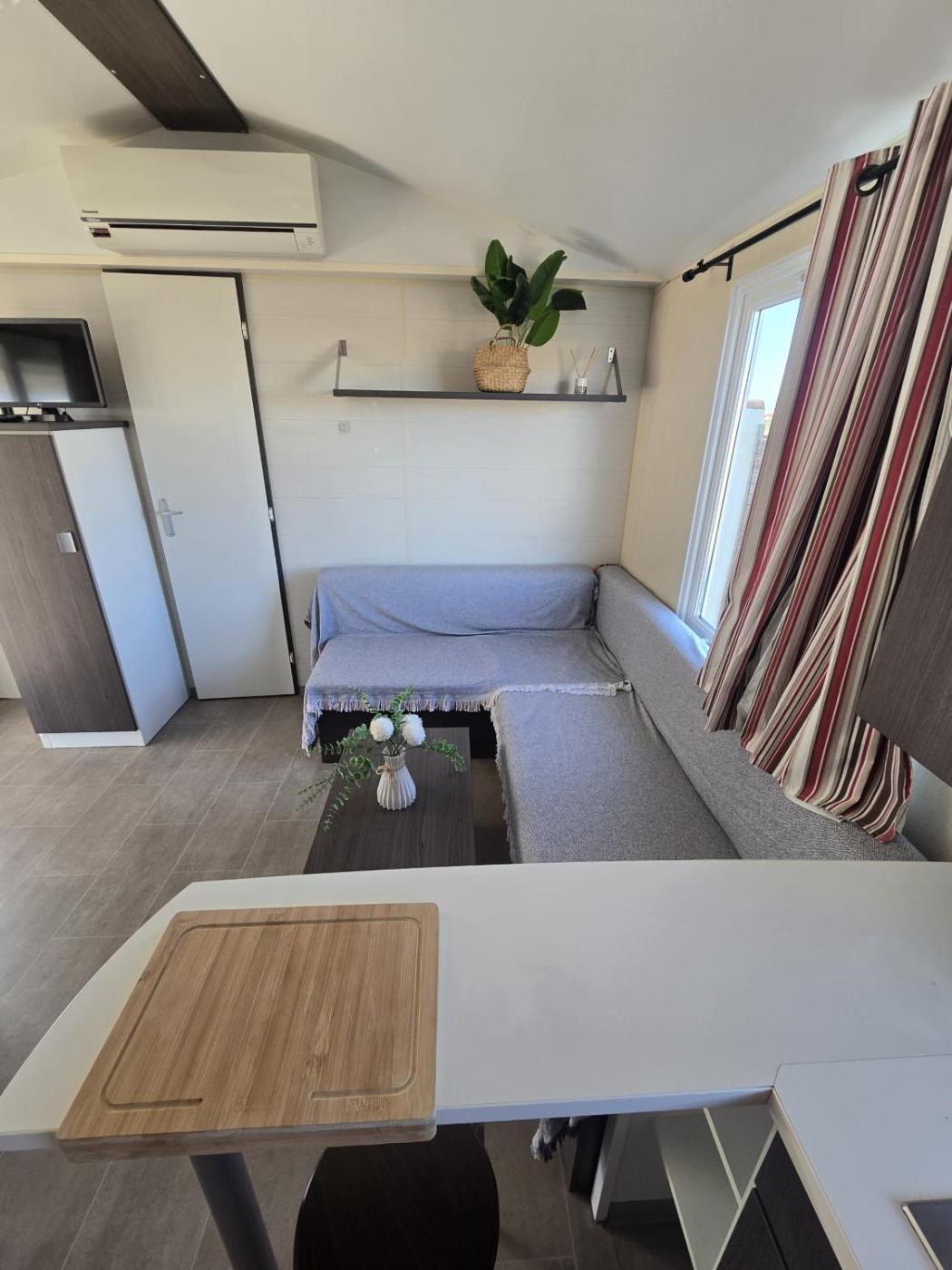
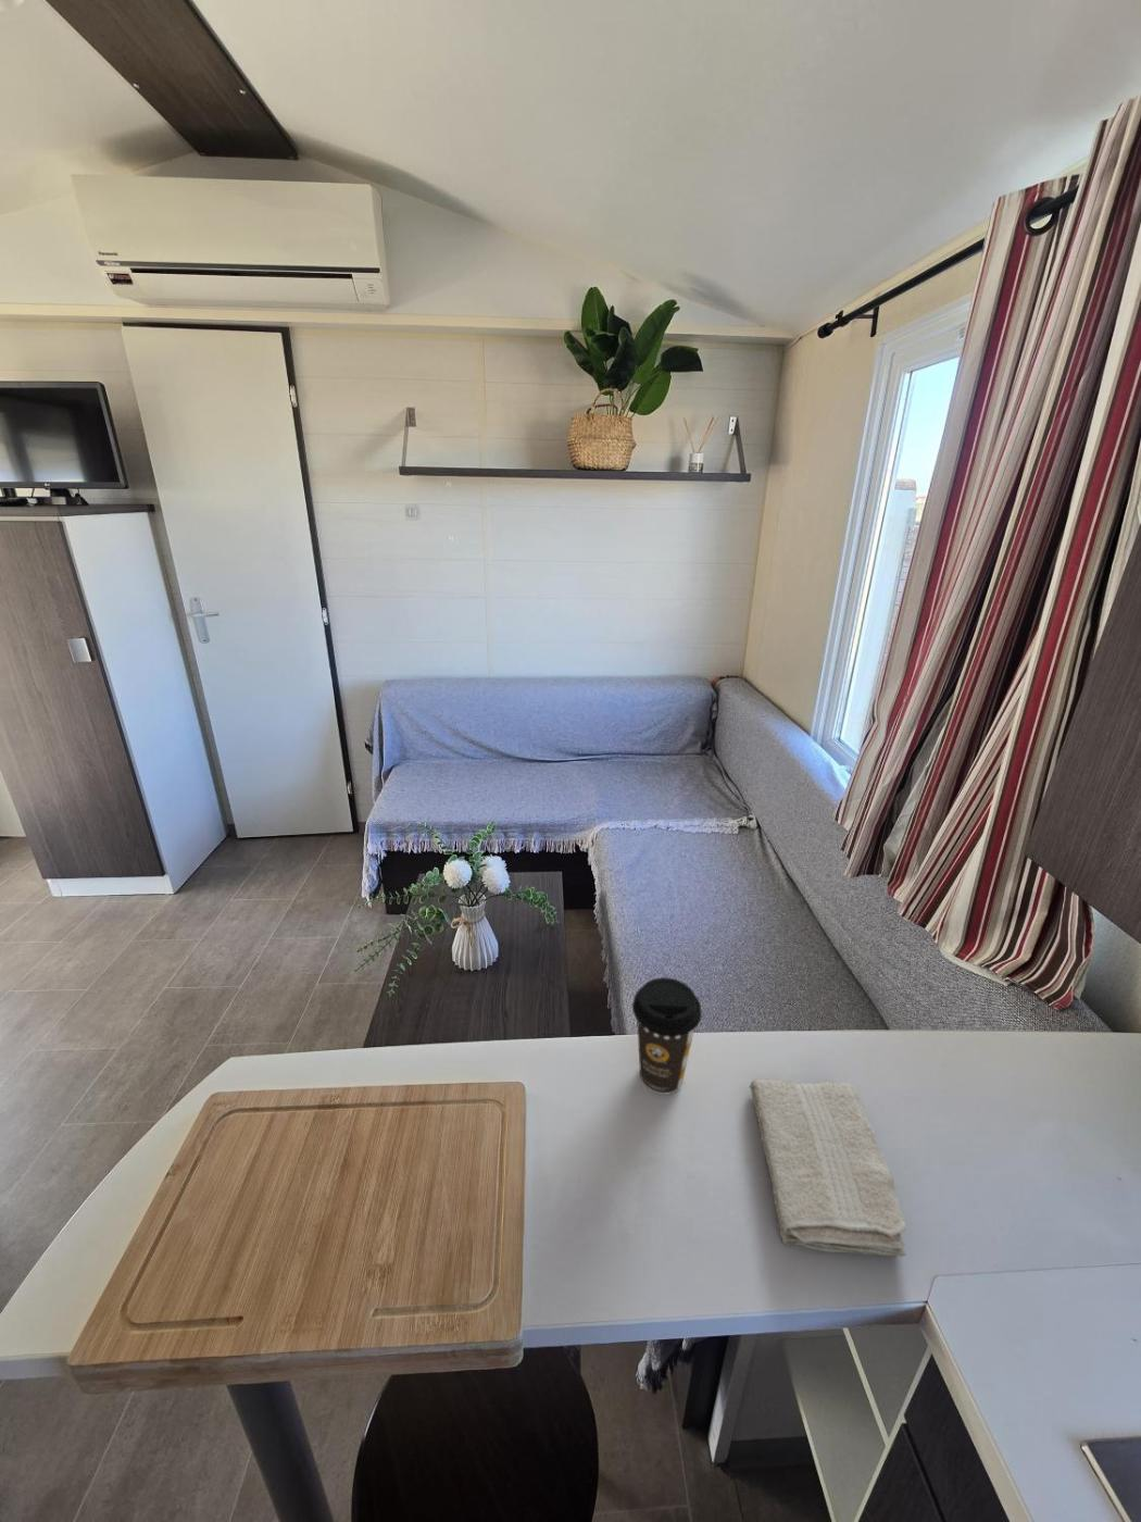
+ washcloth [749,1077,907,1258]
+ coffee cup [632,977,704,1095]
